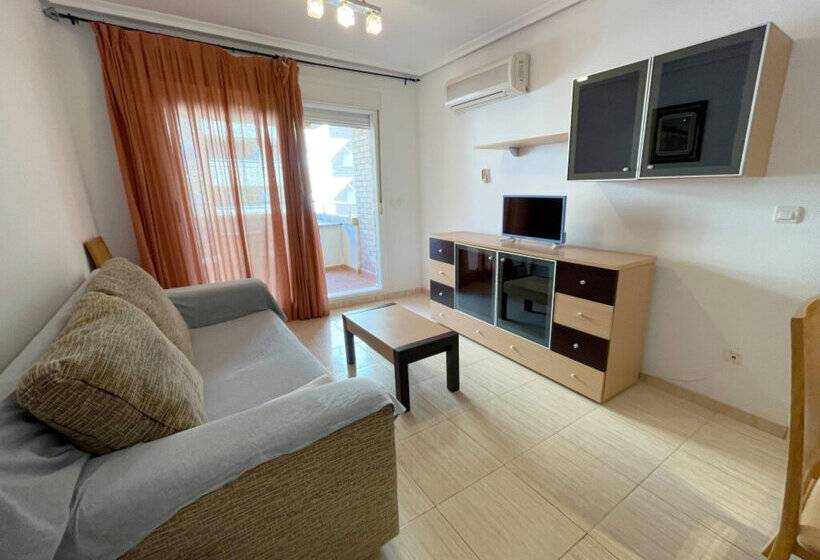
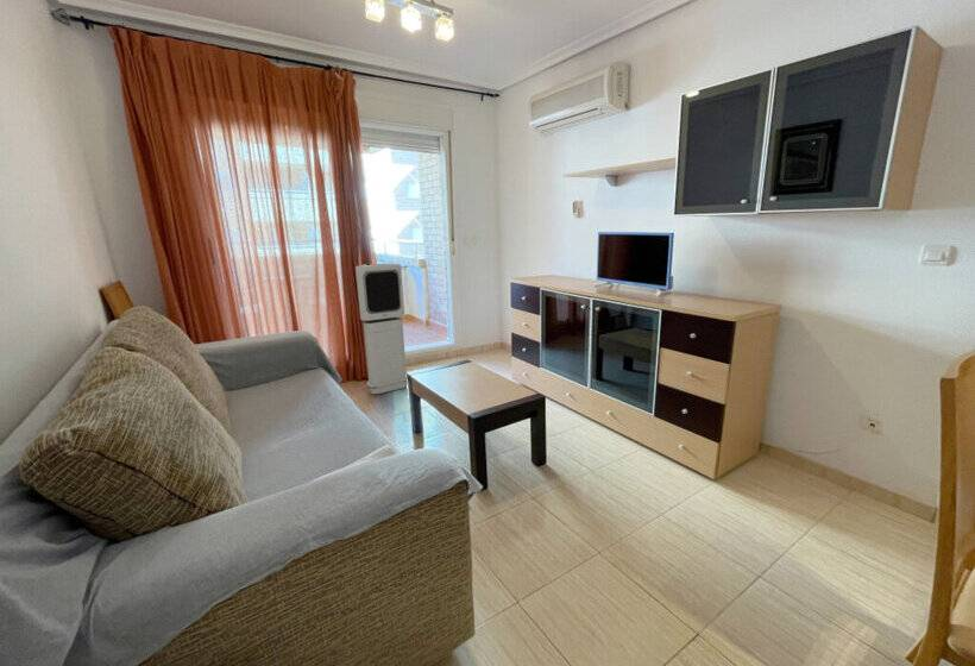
+ air purifier [354,263,408,395]
